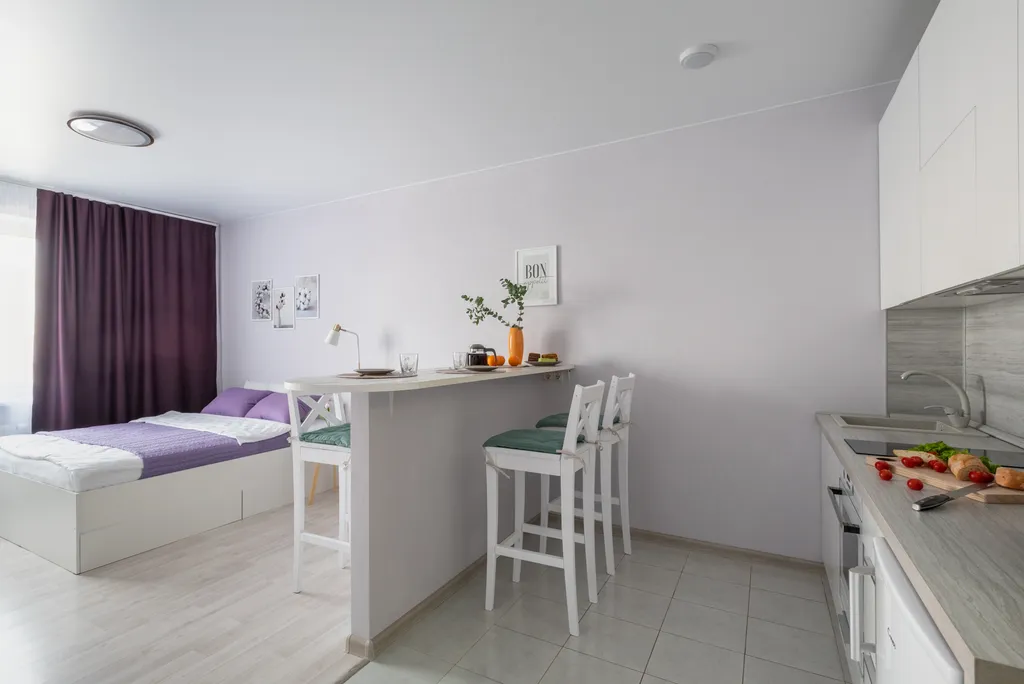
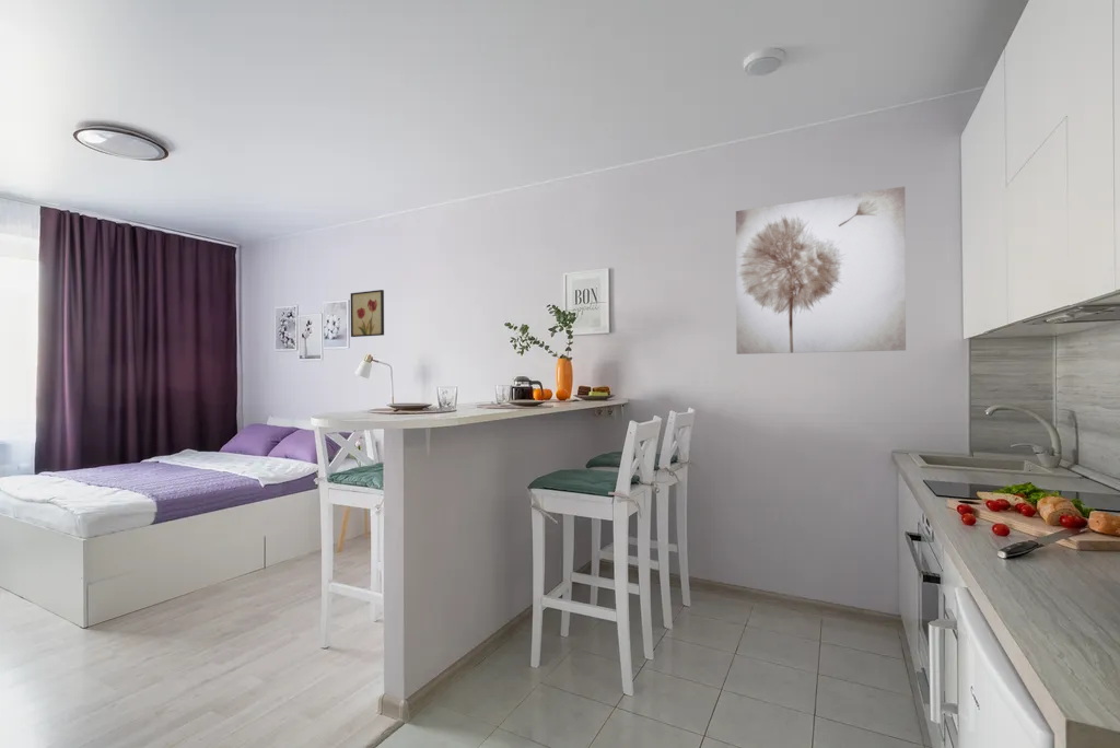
+ wall art [735,186,907,355]
+ wall art [350,289,385,338]
